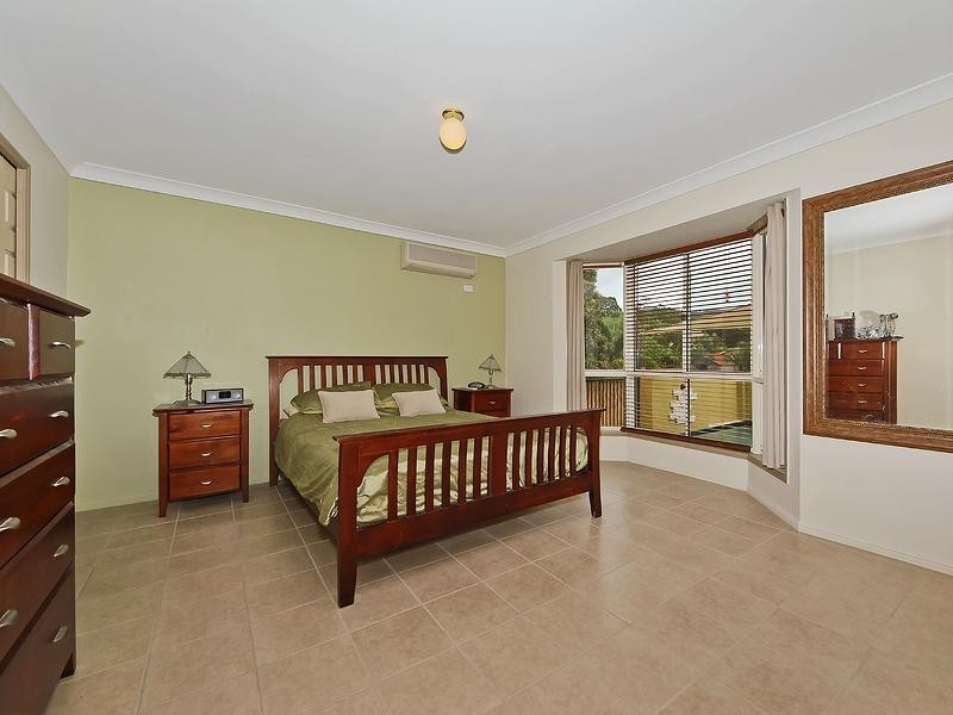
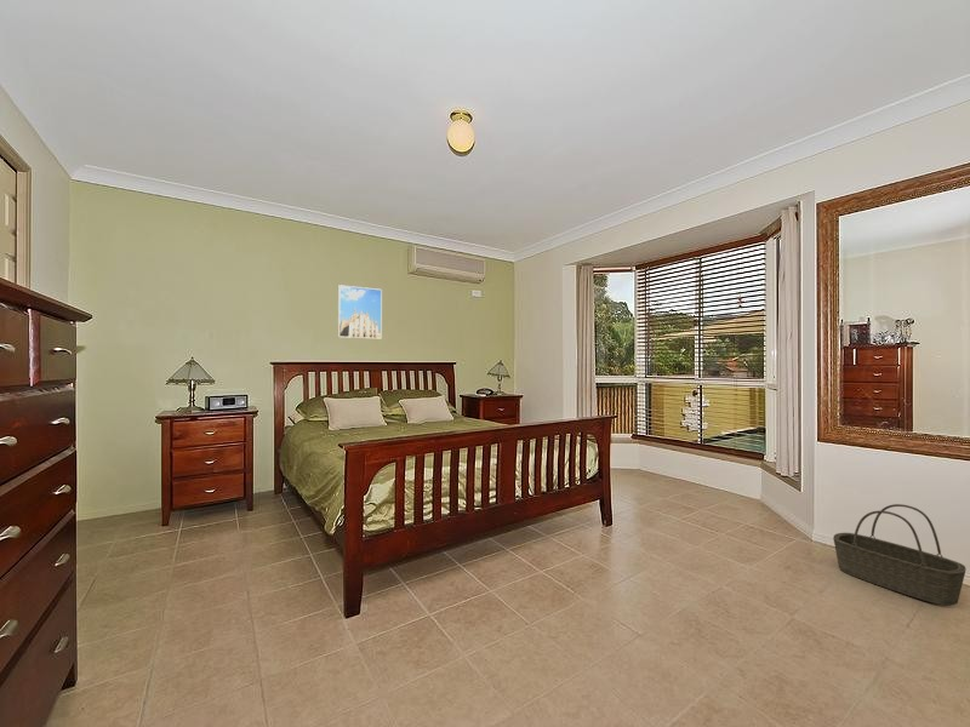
+ basket [832,503,968,607]
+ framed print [337,284,383,339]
